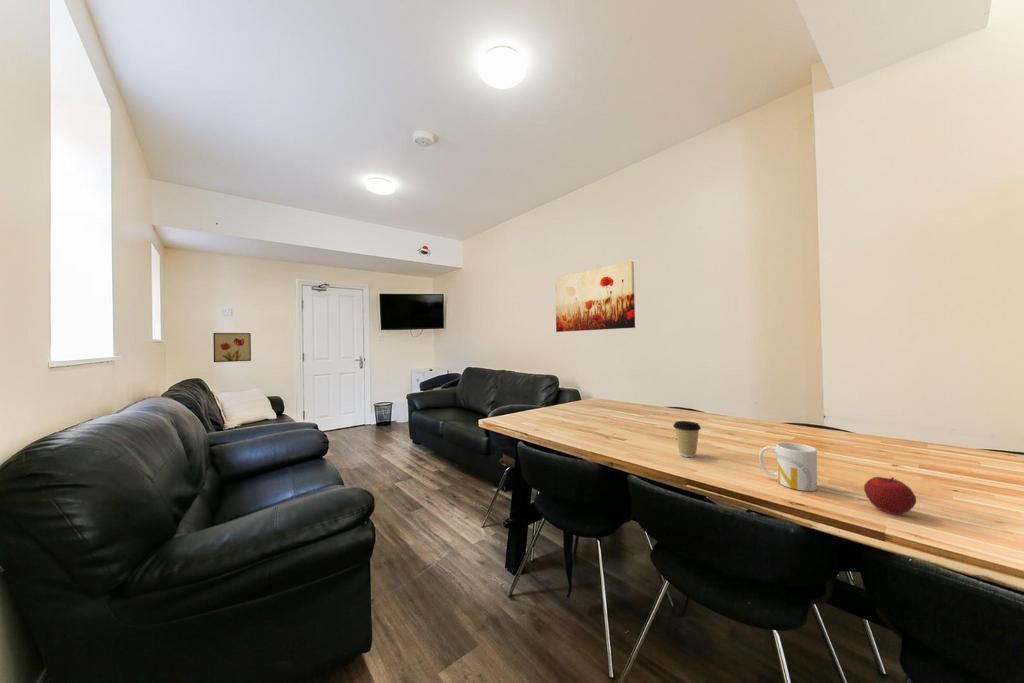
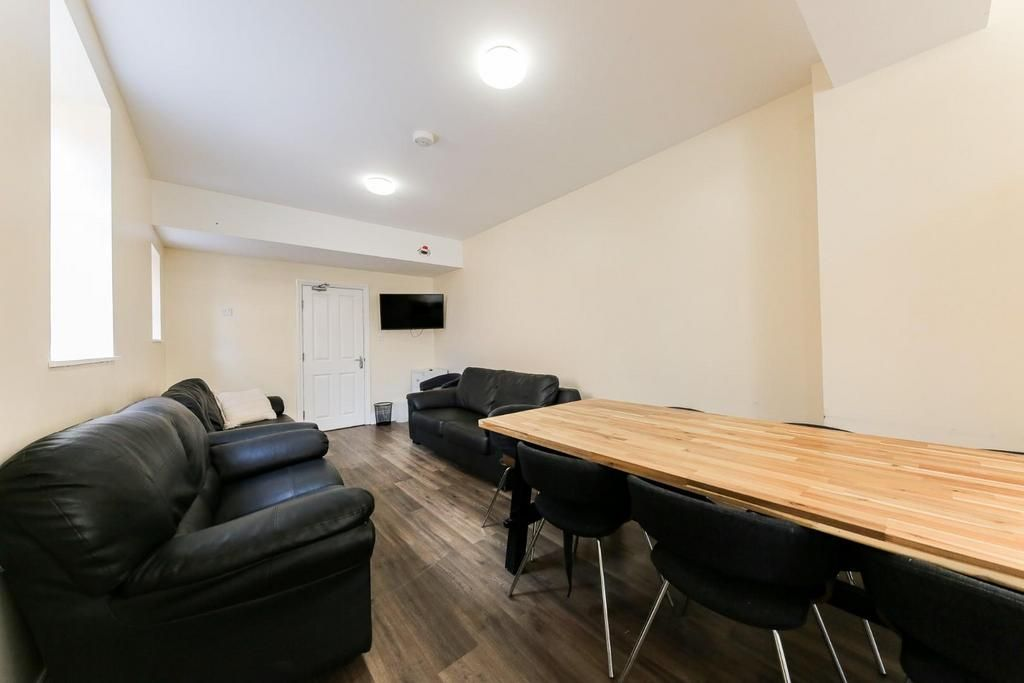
- wall art [554,260,636,333]
- coffee cup [672,420,702,458]
- wall art [212,332,252,363]
- apple [863,476,917,516]
- mug [758,441,818,492]
